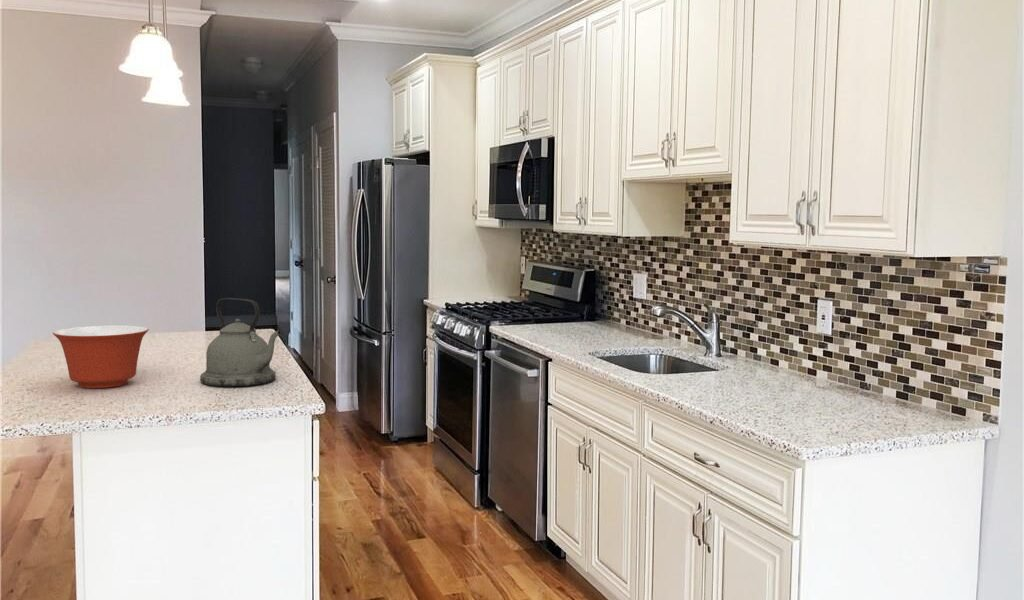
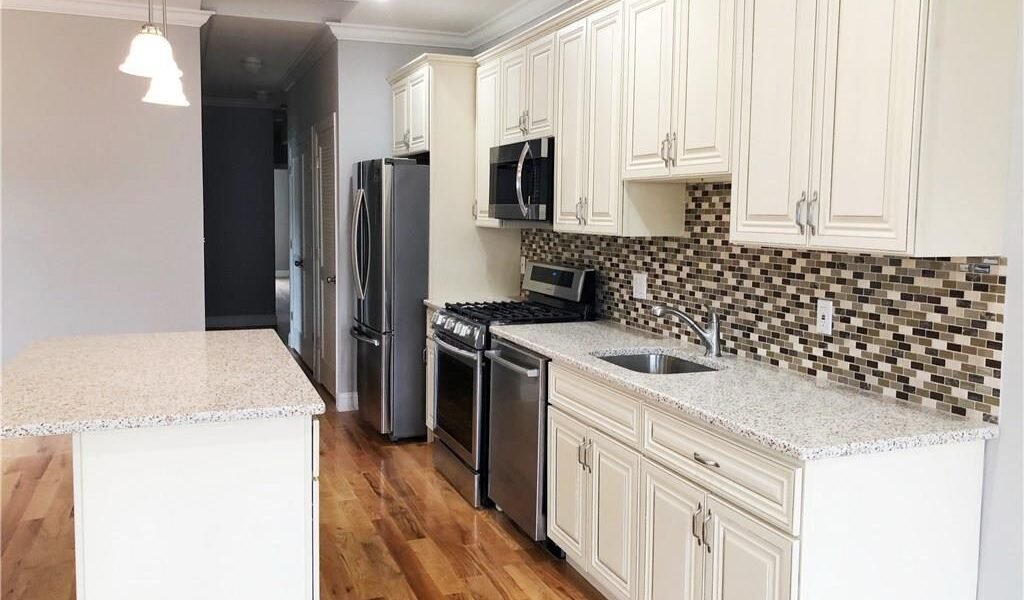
- mixing bowl [52,325,150,389]
- kettle [199,297,282,387]
